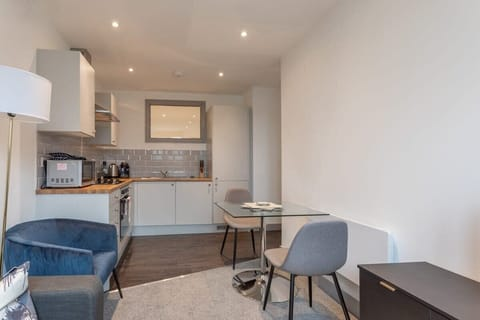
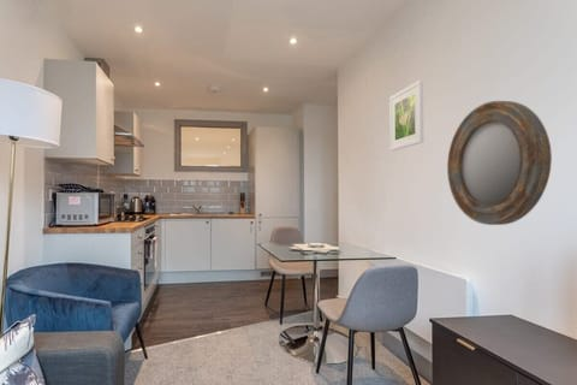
+ home mirror [446,100,553,226]
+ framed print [388,79,424,152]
